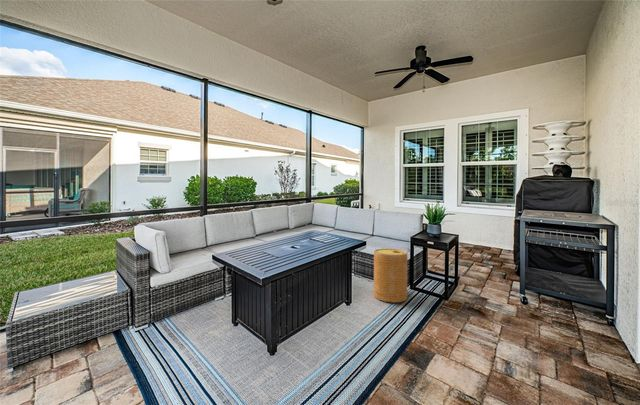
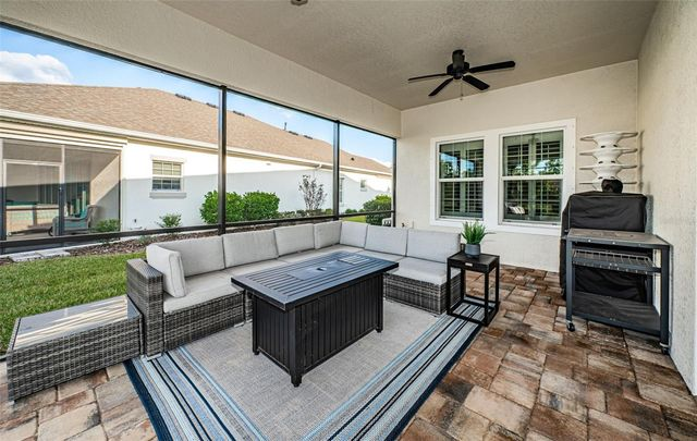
- basket [372,248,409,303]
